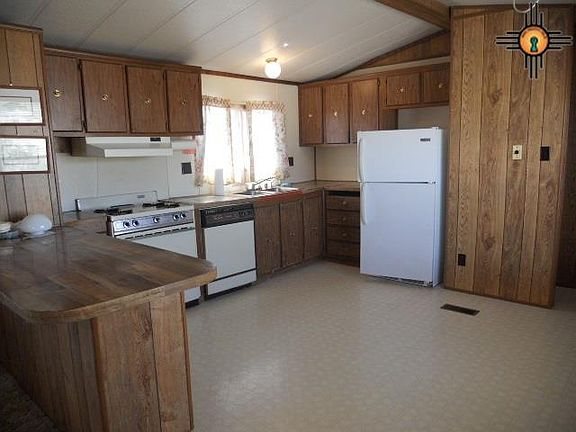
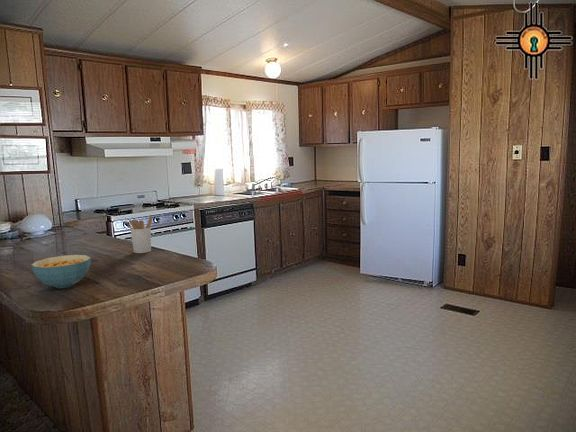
+ cereal bowl [30,254,92,289]
+ utensil holder [125,215,153,254]
